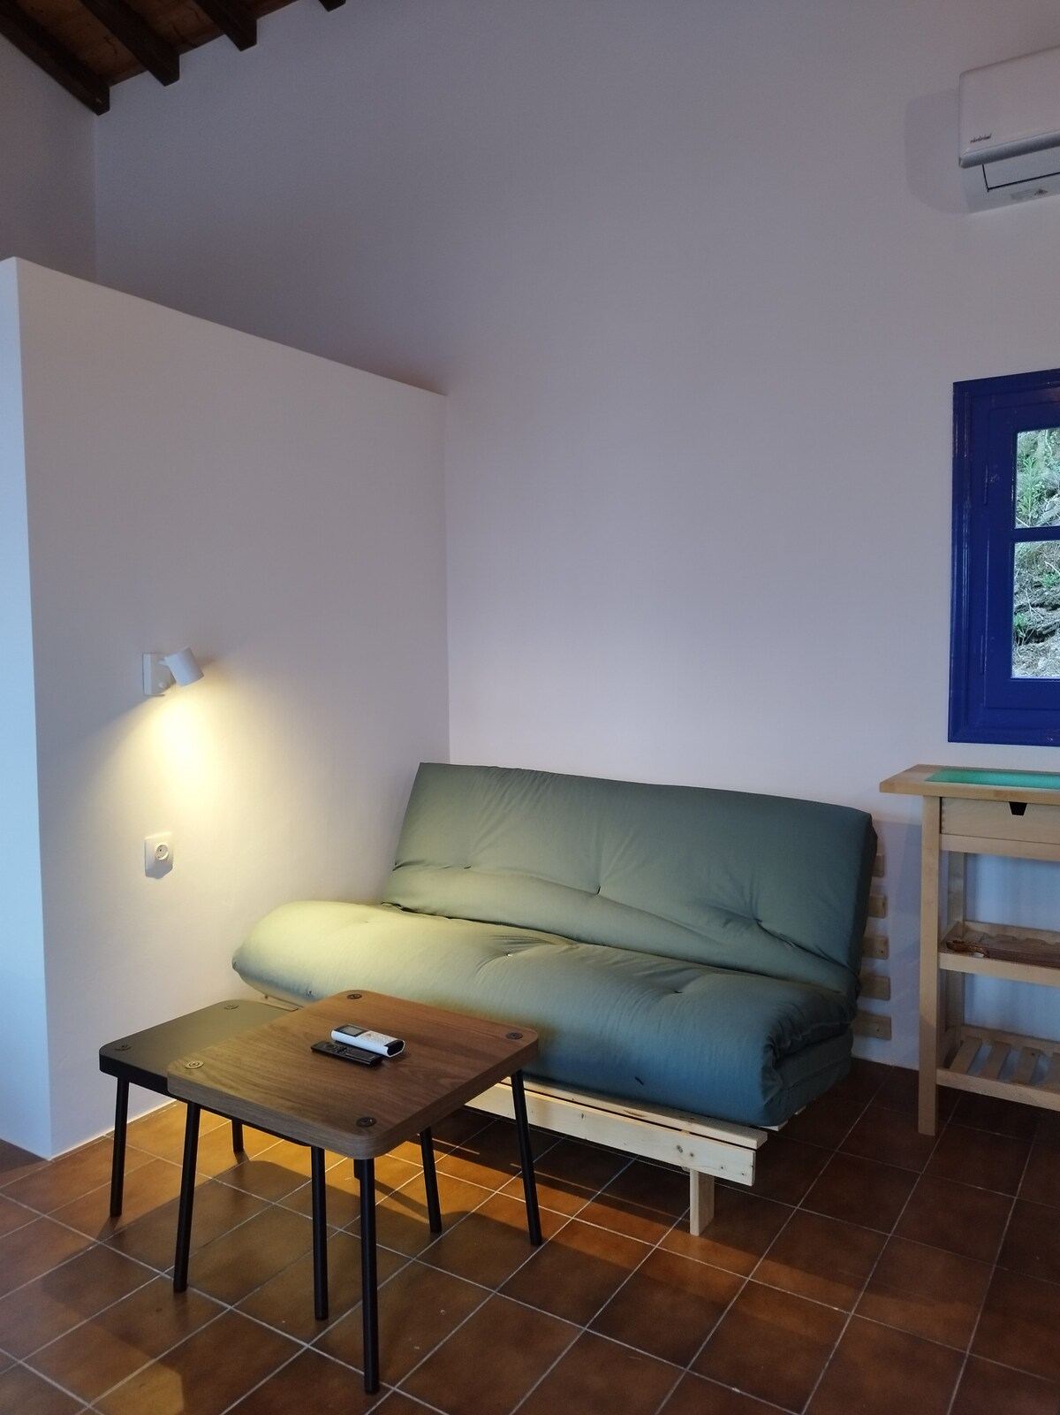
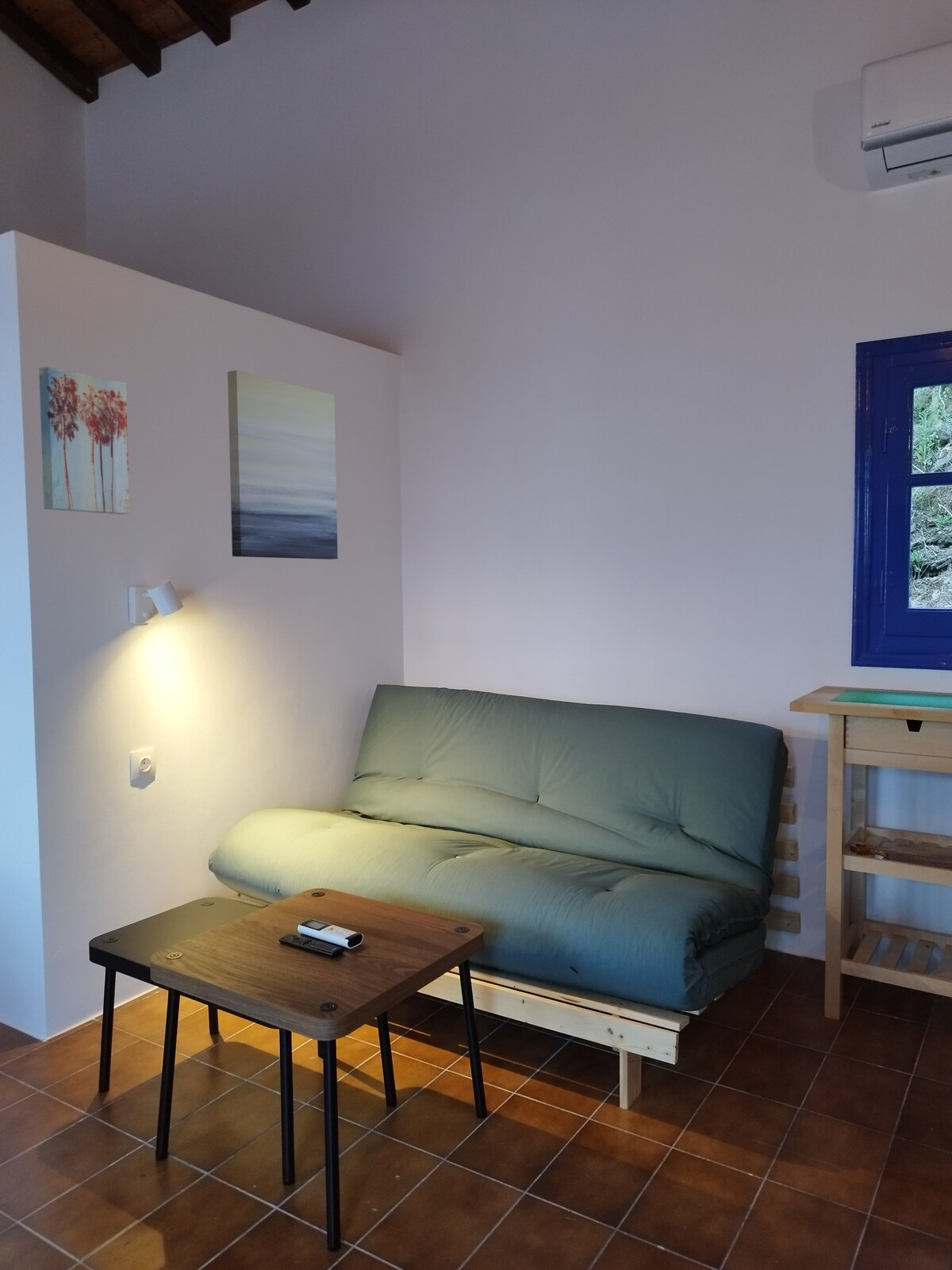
+ wall art [38,366,131,515]
+ wall art [227,370,339,560]
